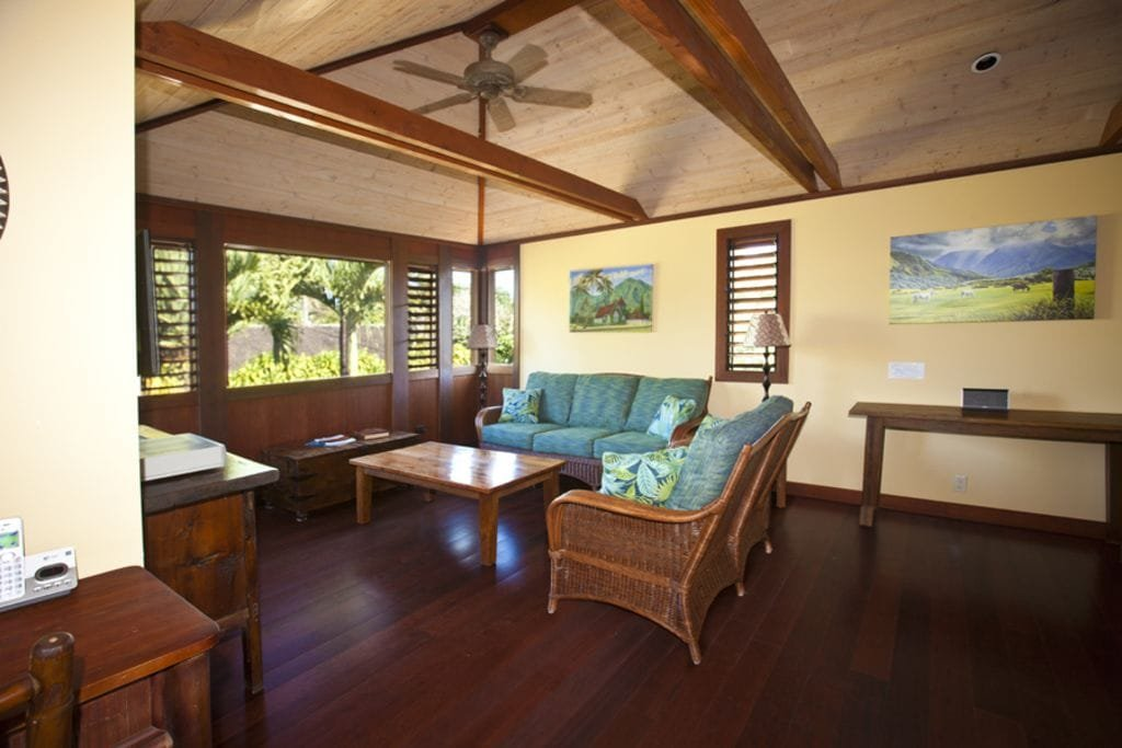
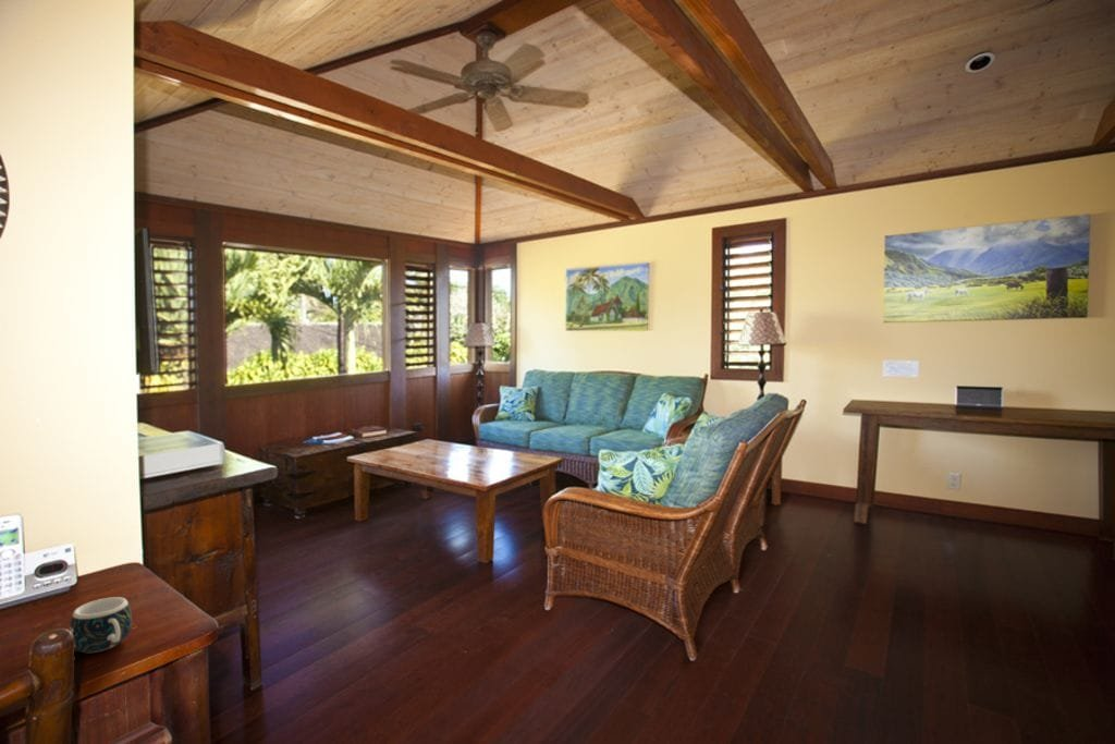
+ mug [69,596,133,654]
